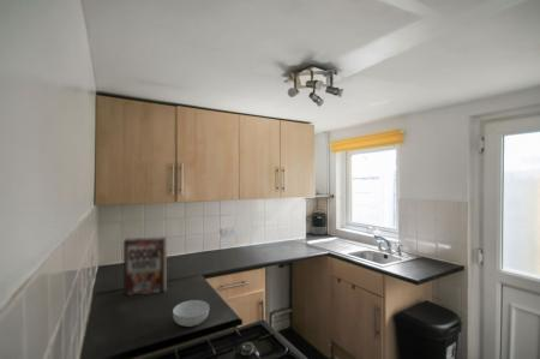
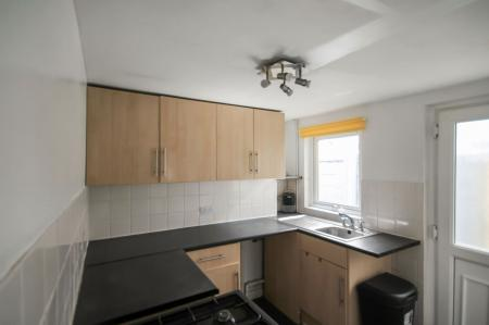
- cereal box [122,235,168,297]
- cereal bowl [172,299,210,328]
